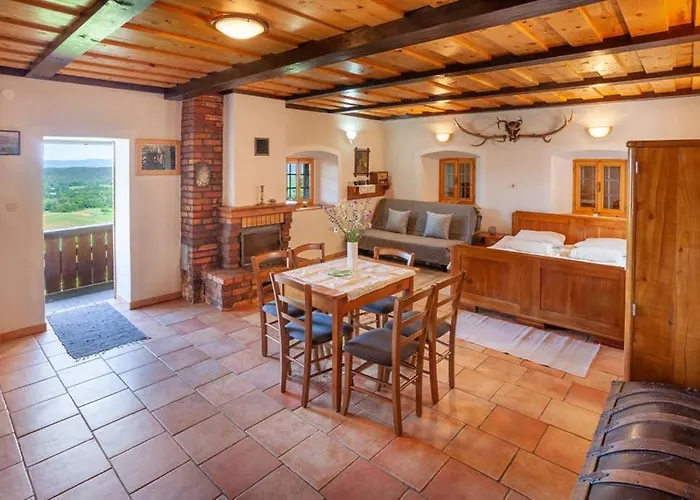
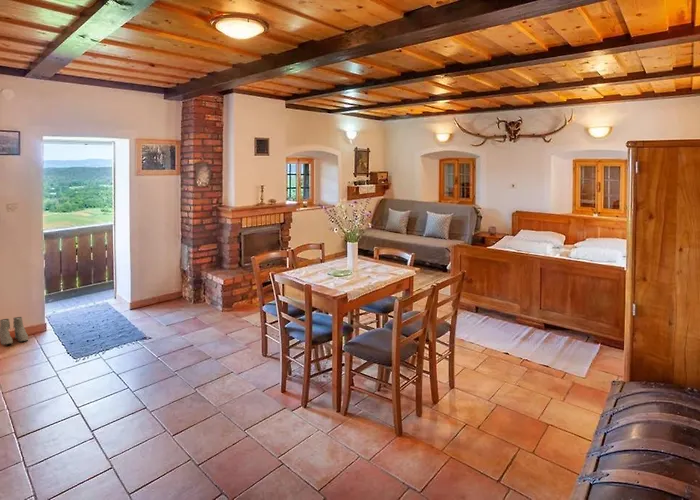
+ boots [0,316,29,346]
